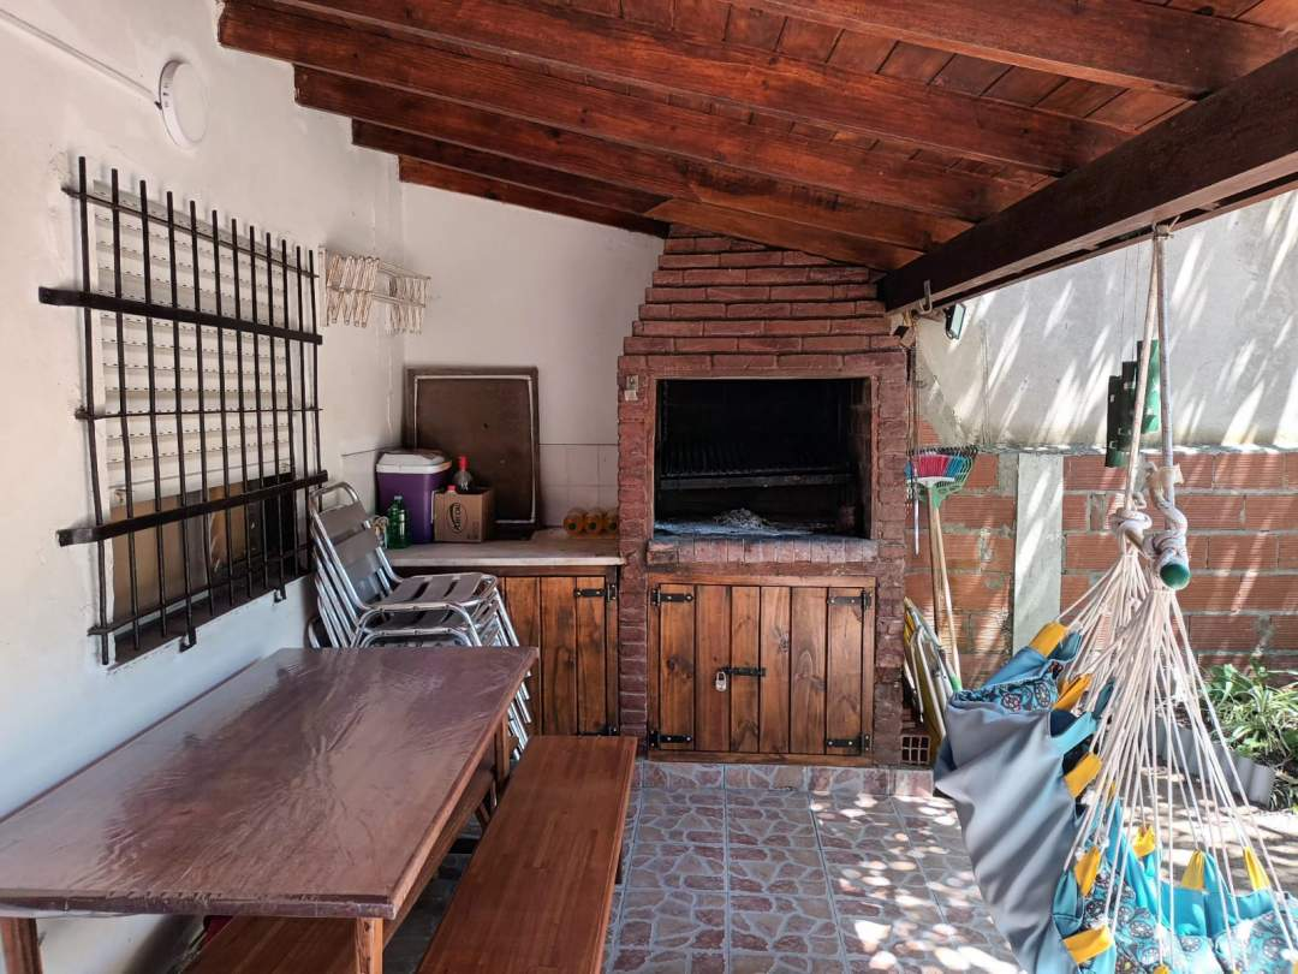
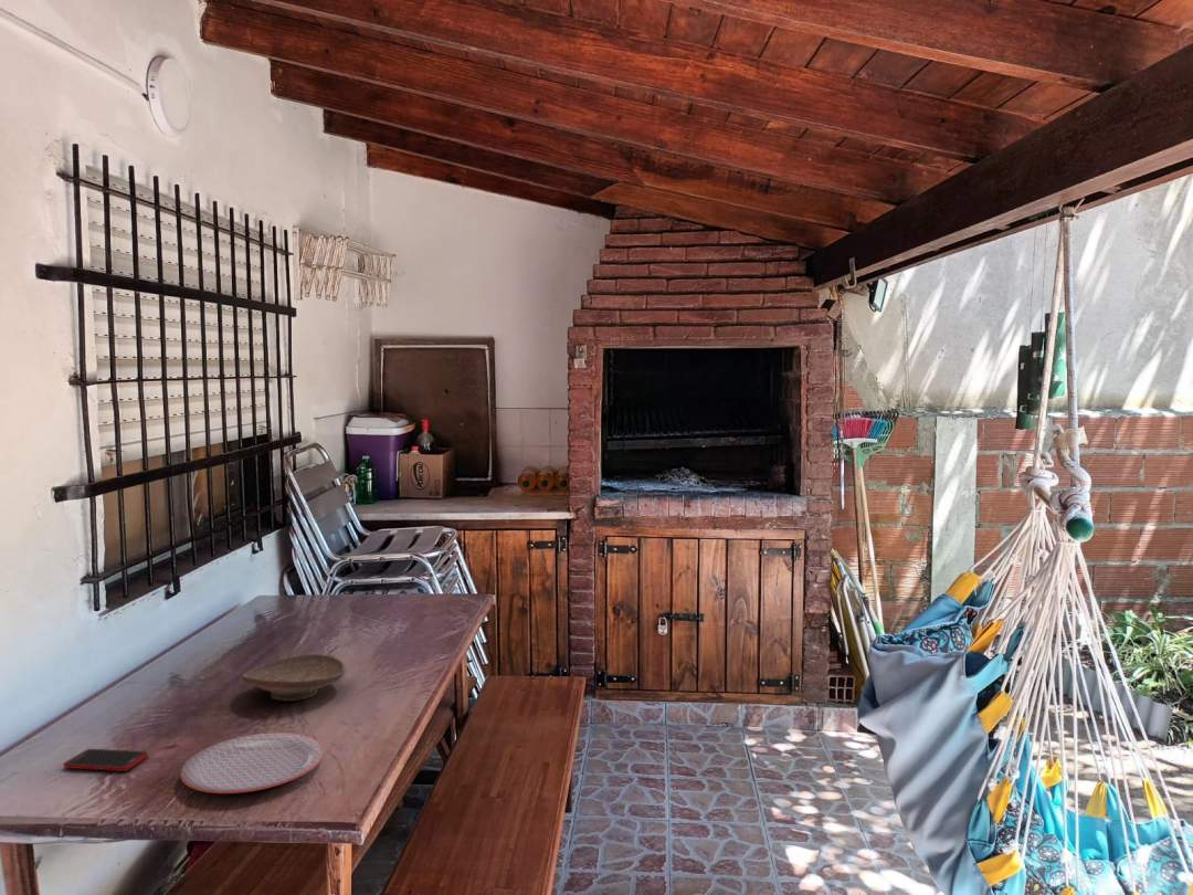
+ decorative bowl [241,653,347,702]
+ plate [179,731,325,794]
+ cell phone [63,748,149,772]
